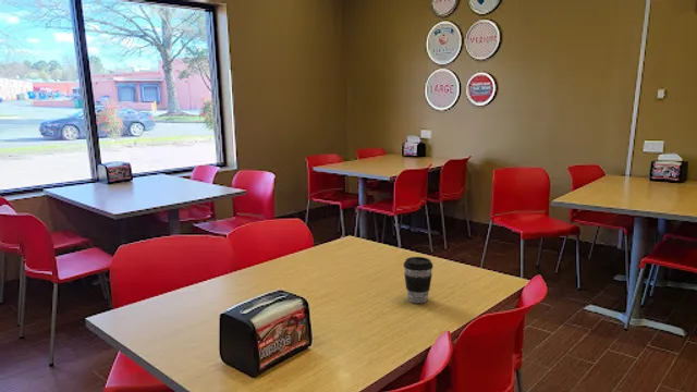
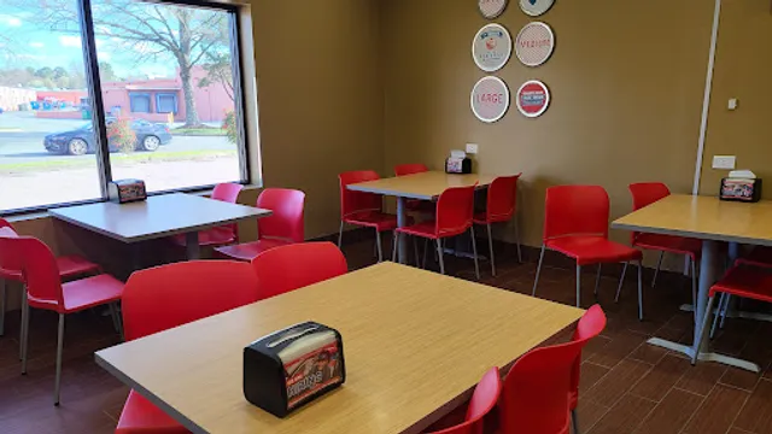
- coffee cup [403,256,435,304]
